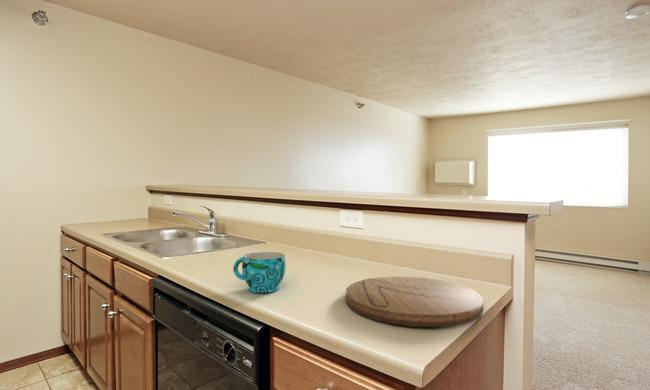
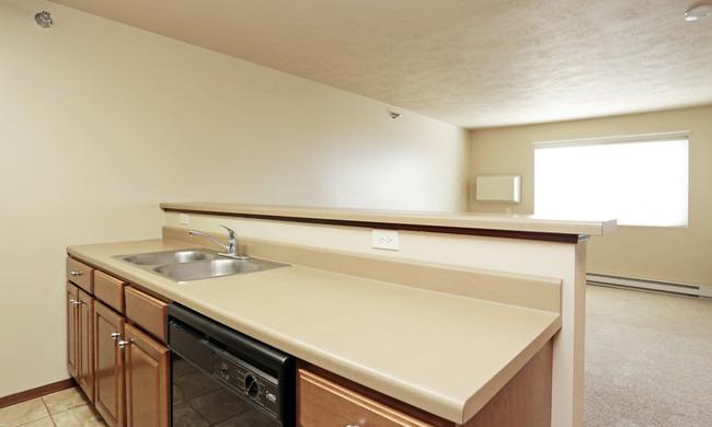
- cup [232,251,287,294]
- cutting board [345,276,484,328]
